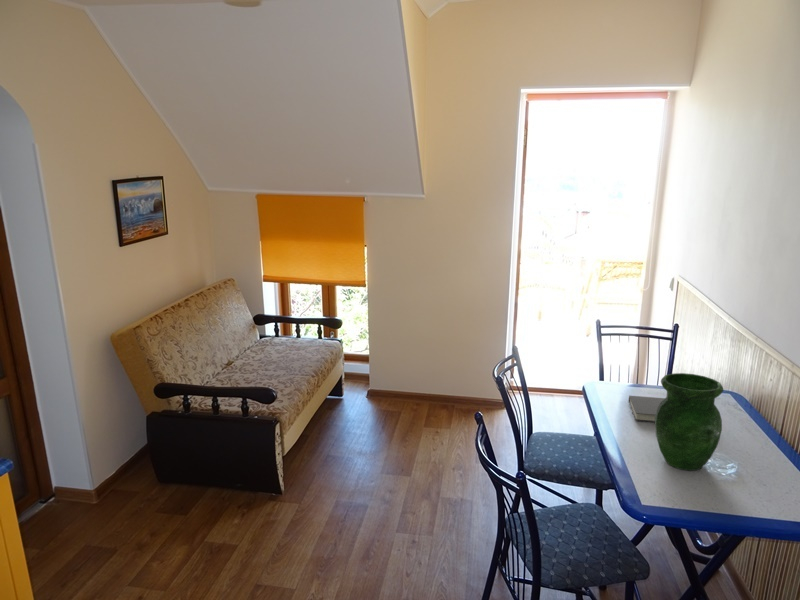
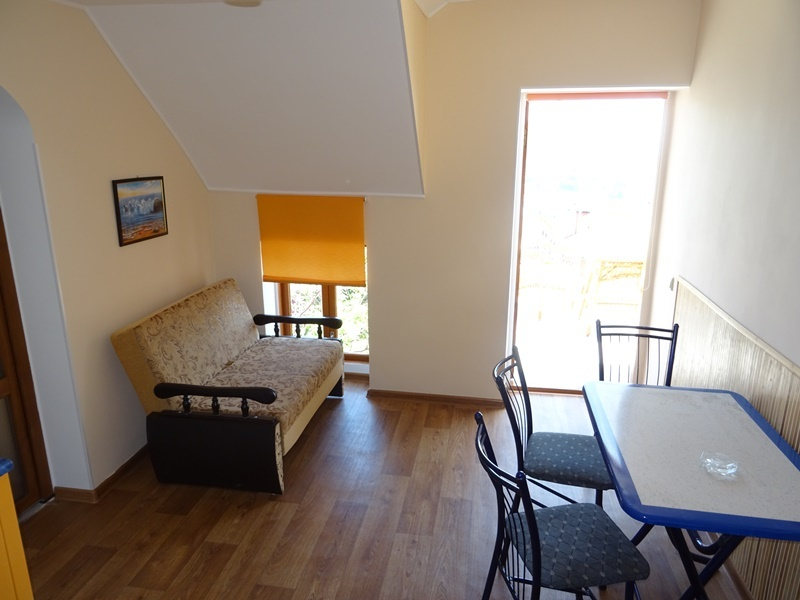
- book [628,395,665,423]
- vase [654,372,724,472]
